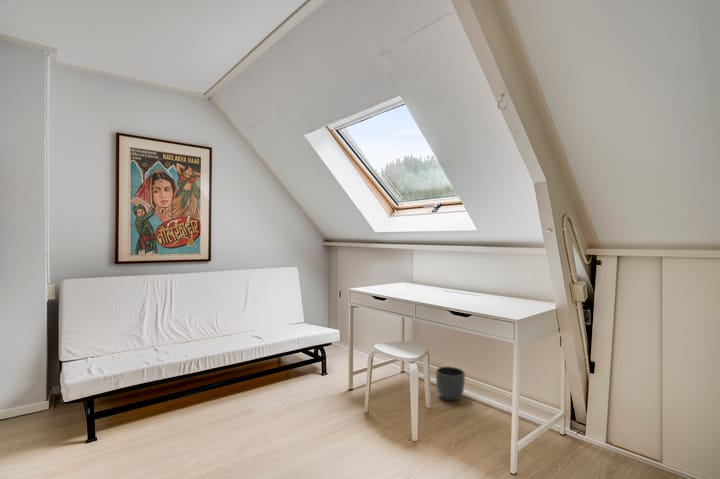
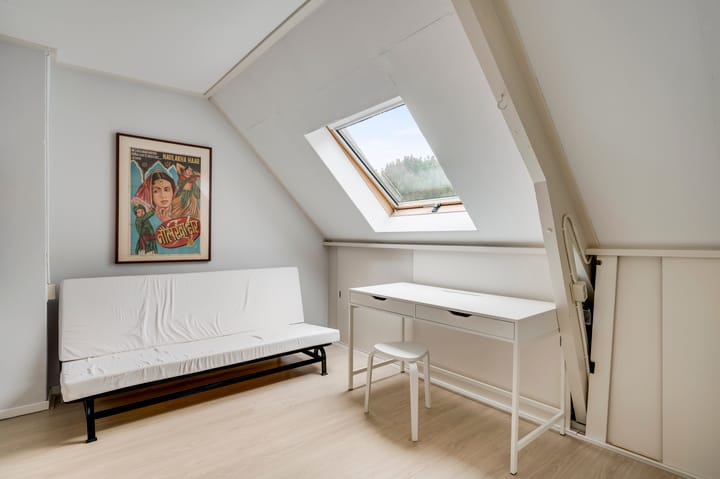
- planter [435,366,466,402]
